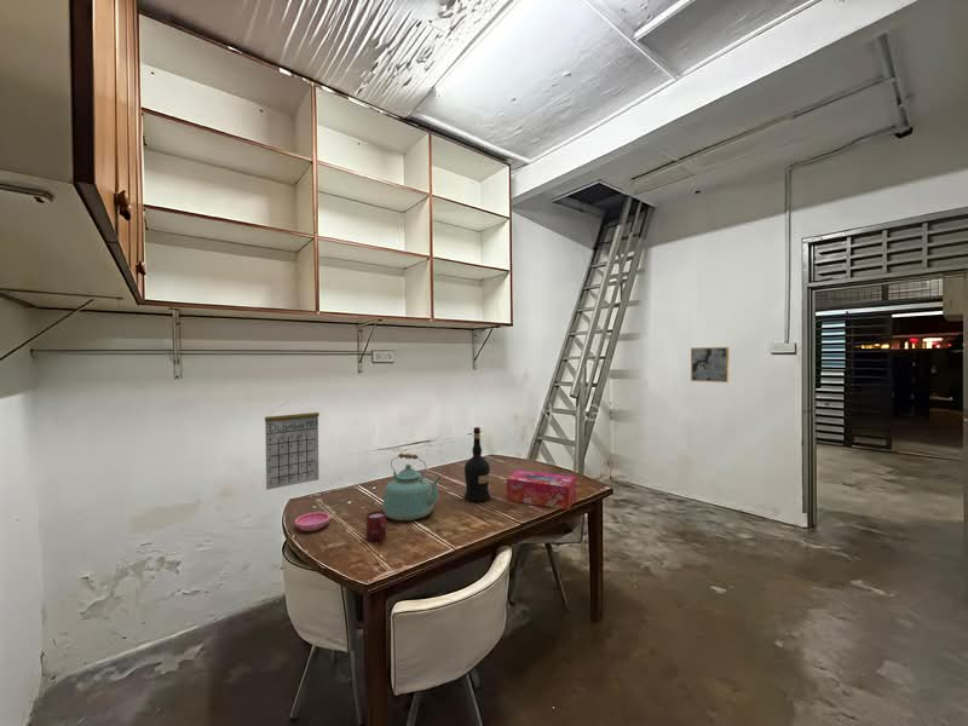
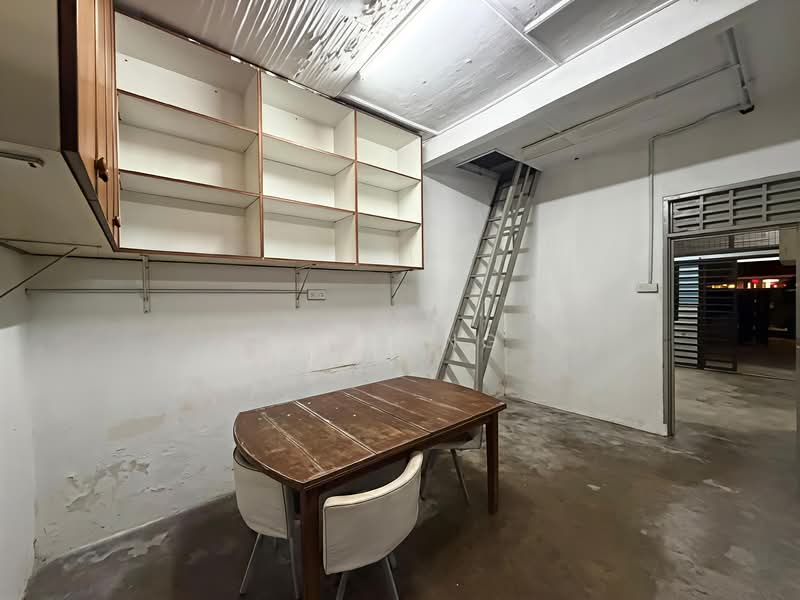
- liquor [463,426,491,502]
- cup [365,509,387,542]
- saucer [294,511,332,532]
- tissue box [506,469,577,511]
- wall art [690,346,730,384]
- calendar [264,401,321,491]
- kettle [381,453,442,522]
